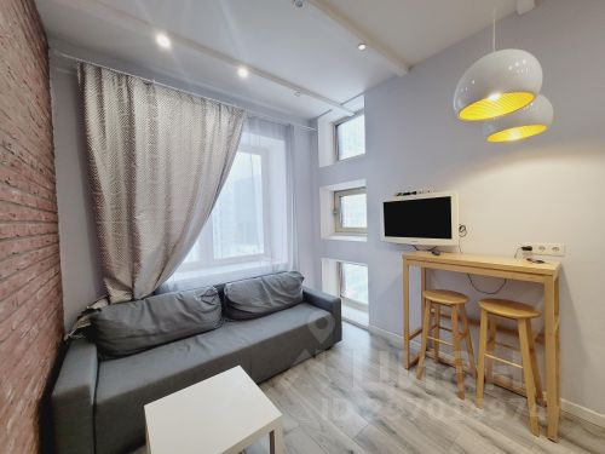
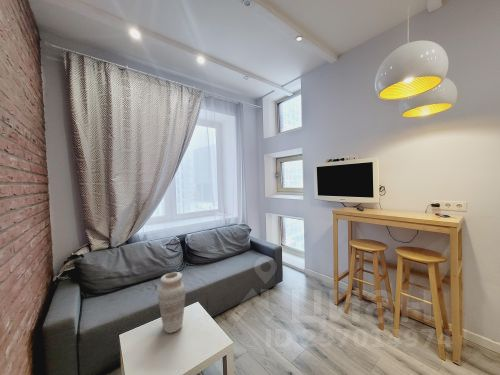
+ vase [157,271,186,334]
